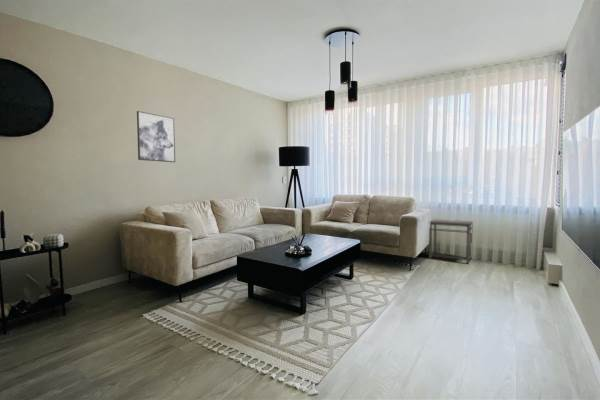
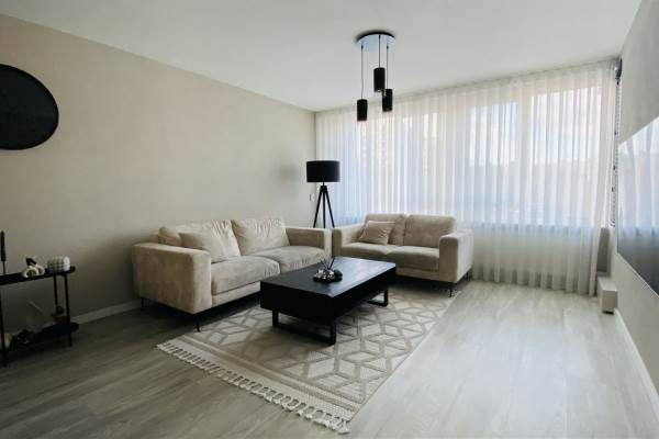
- wall art [136,110,176,163]
- side table [428,219,474,264]
